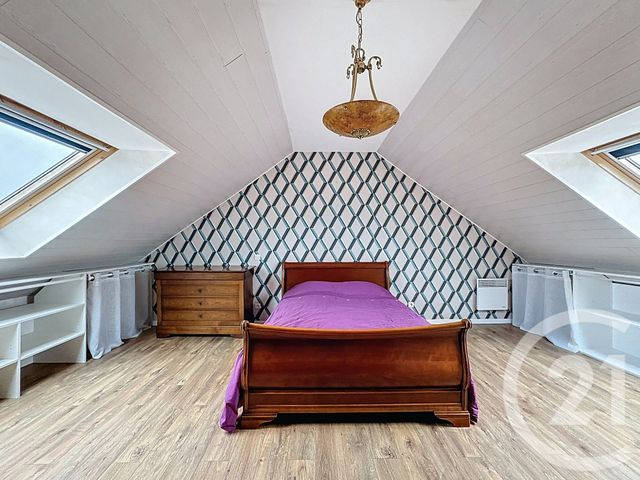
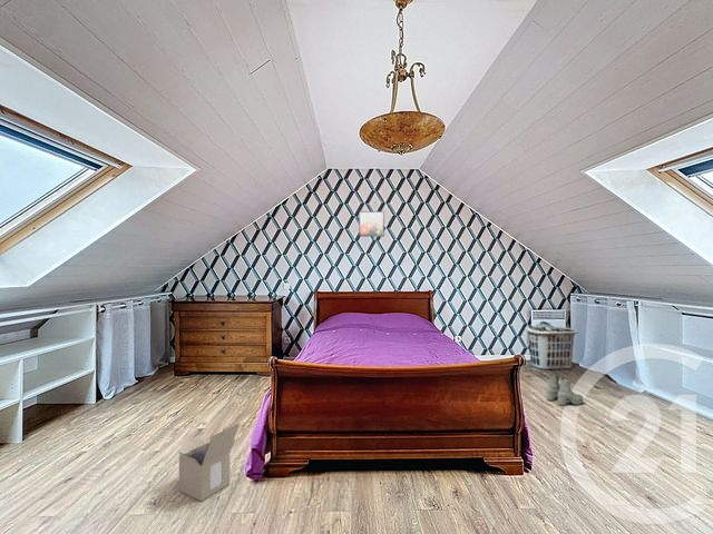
+ cardboard box [178,424,241,502]
+ boots [546,374,585,407]
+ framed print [358,210,385,238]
+ clothes hamper [524,320,579,370]
